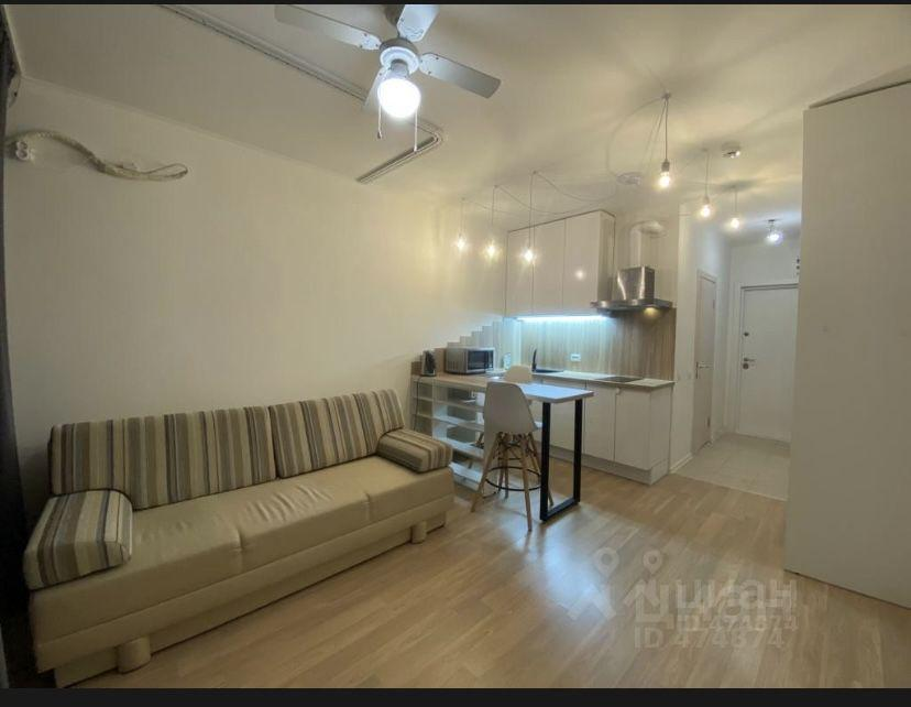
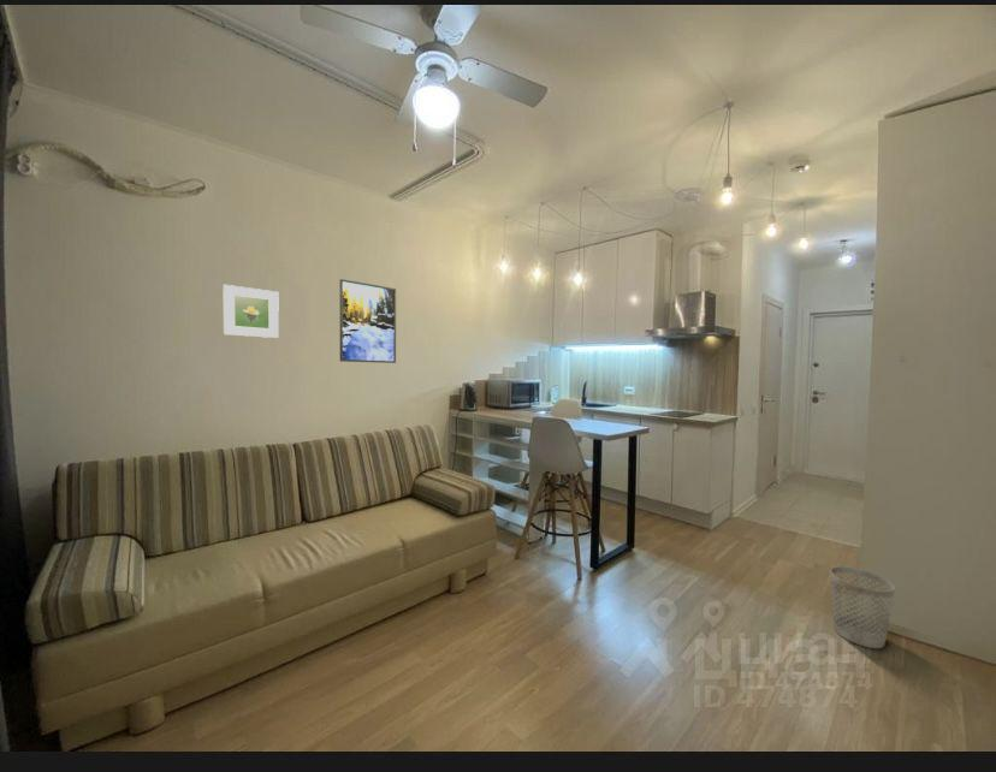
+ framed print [221,284,280,339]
+ wastebasket [830,565,896,649]
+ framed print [339,278,397,364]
